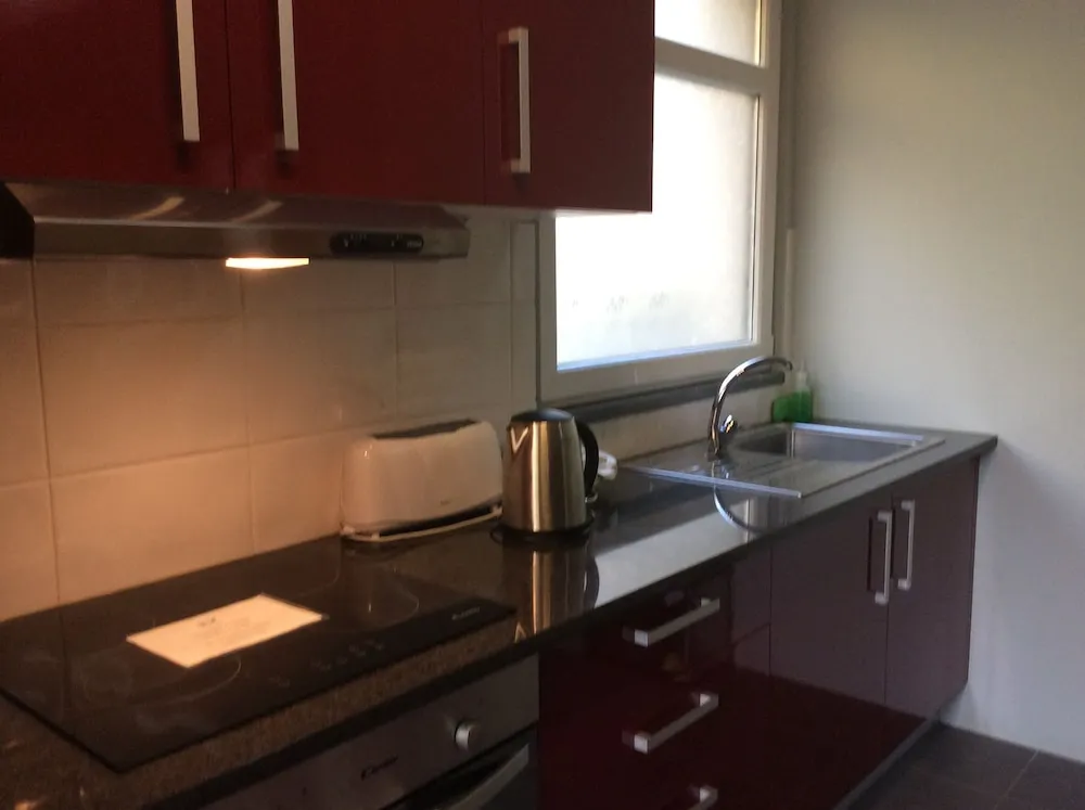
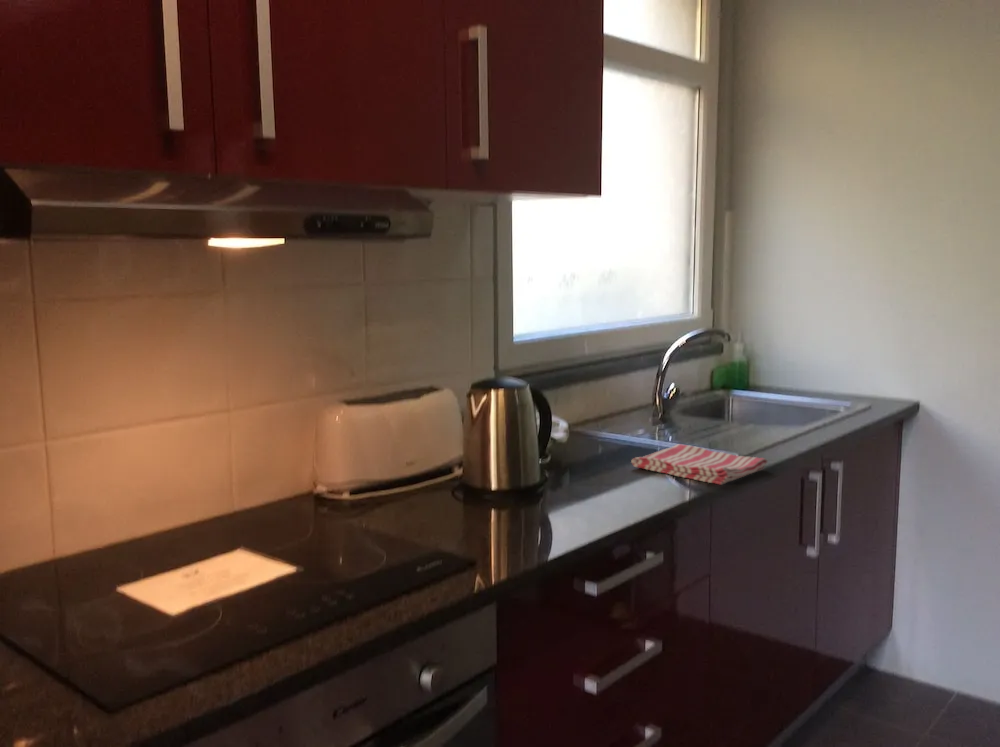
+ dish towel [630,443,769,486]
